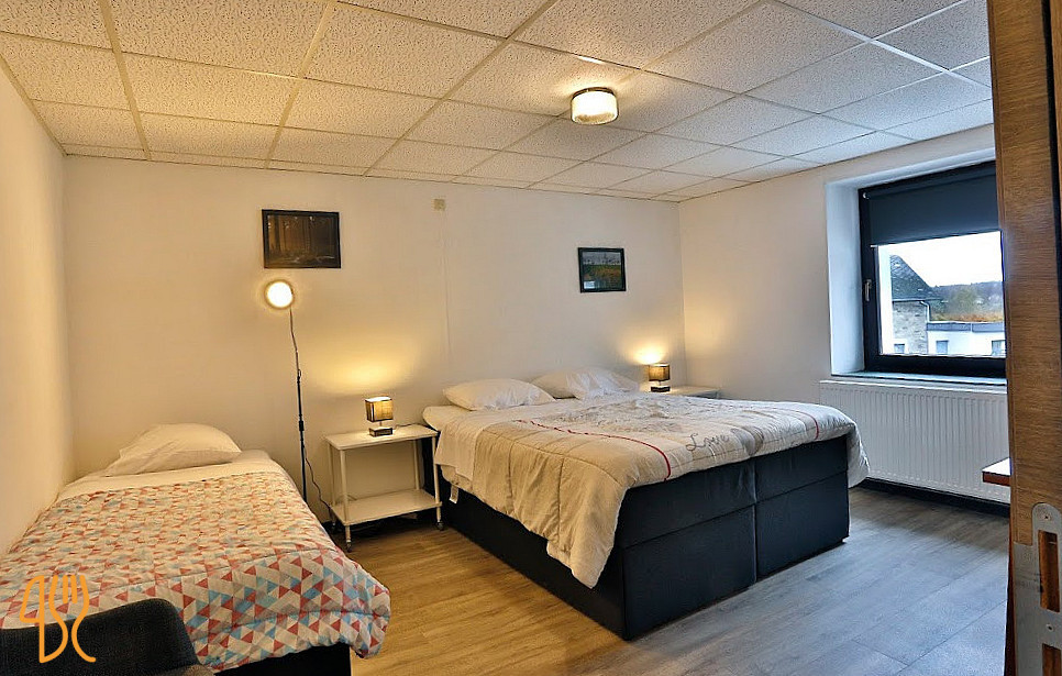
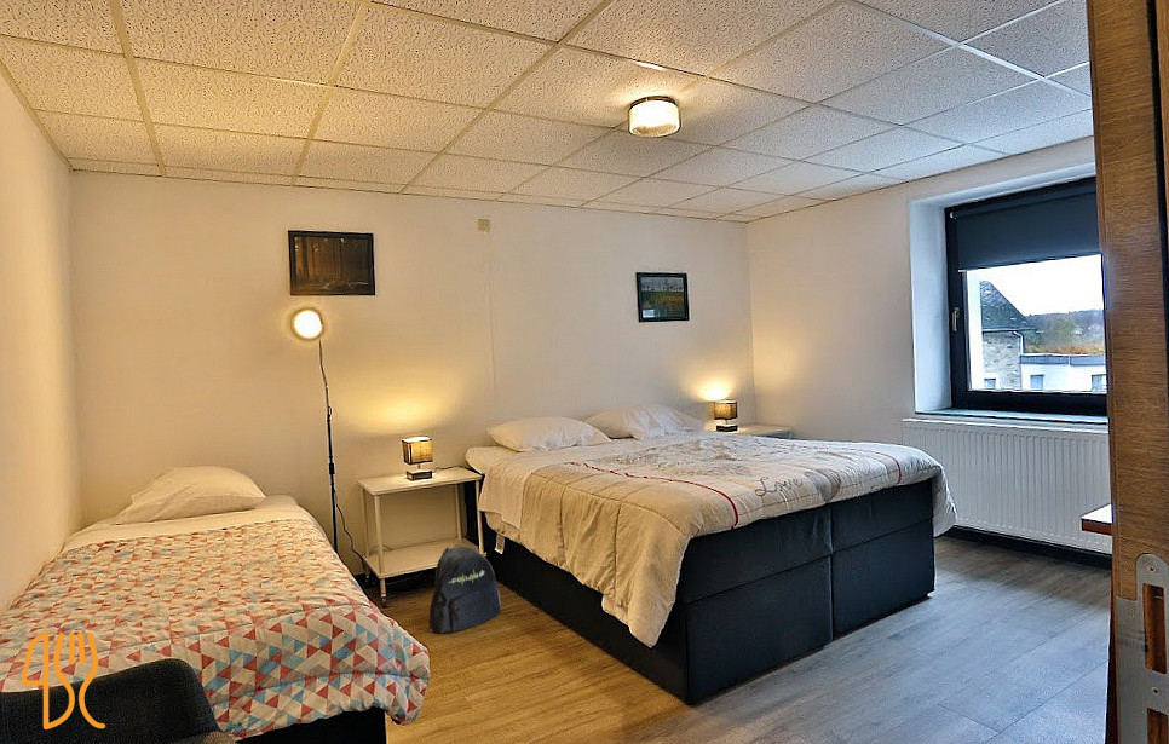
+ backpack [427,543,502,634]
